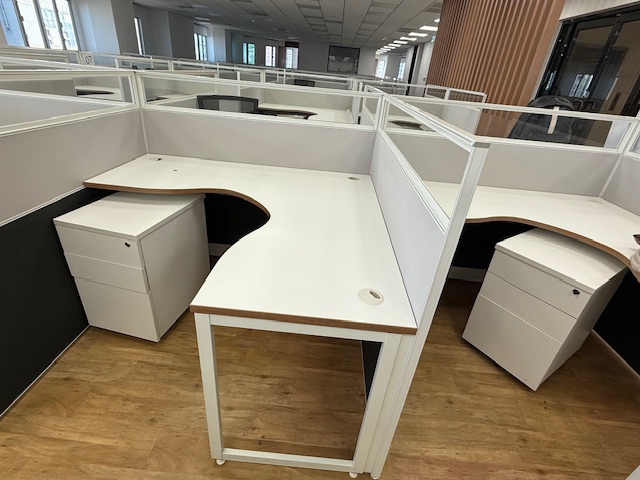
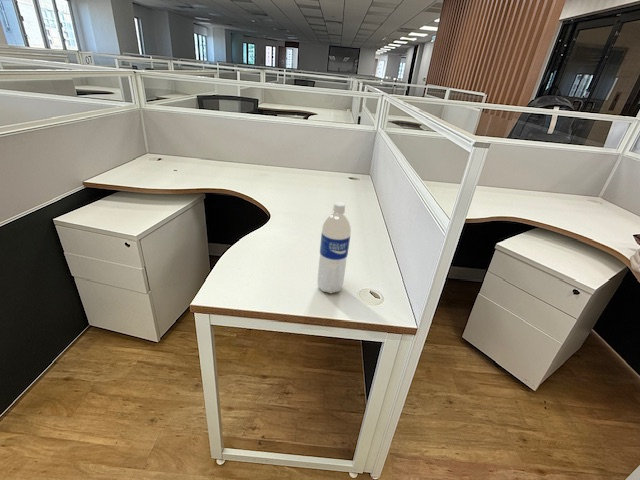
+ water bottle [317,201,352,294]
